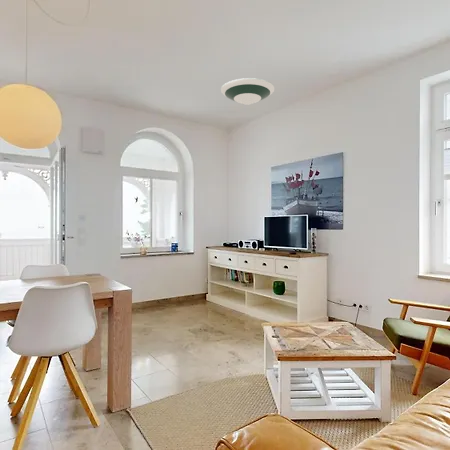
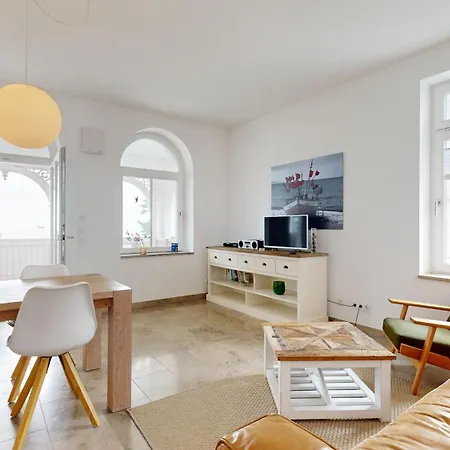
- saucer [220,77,275,106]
